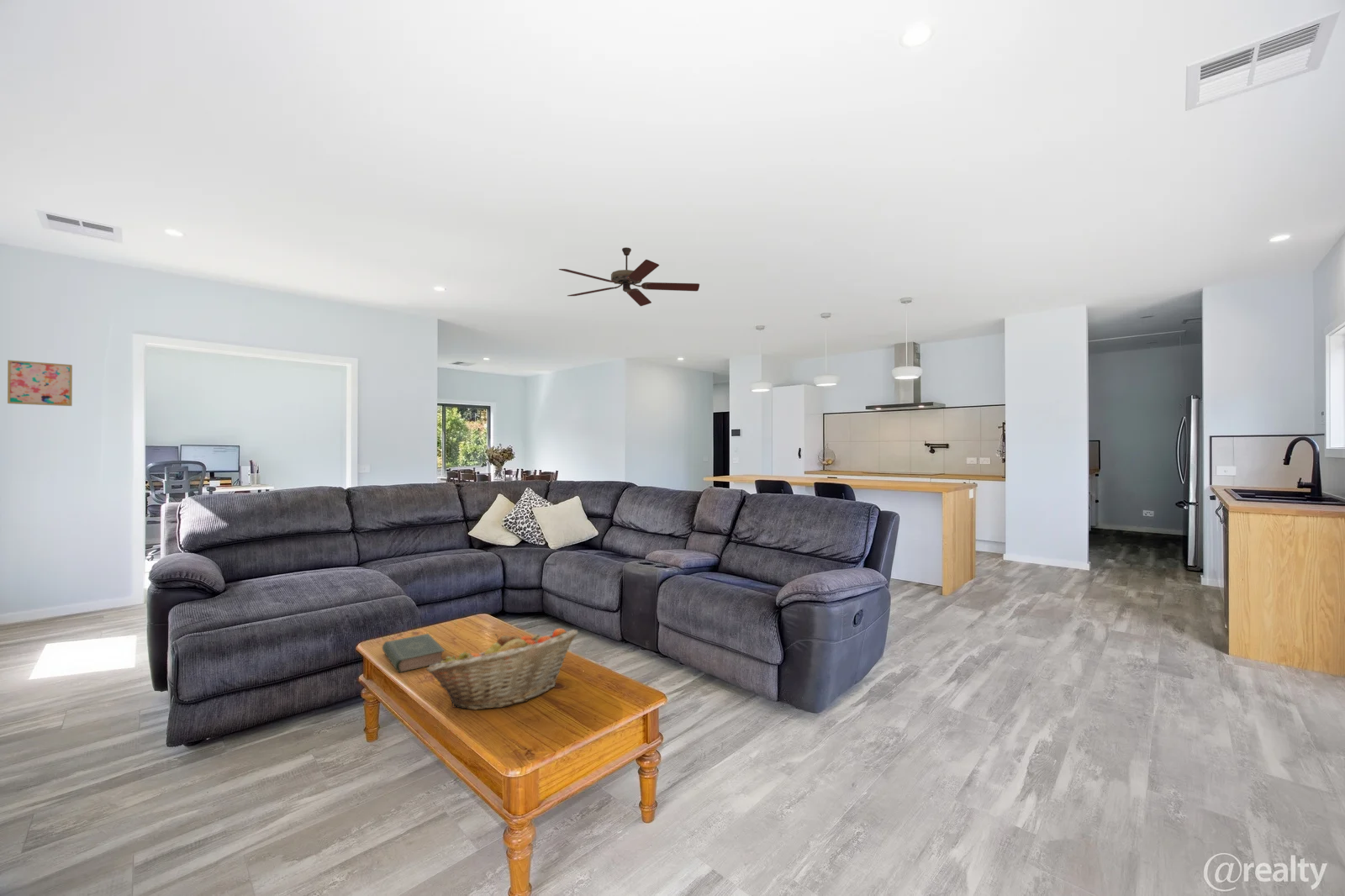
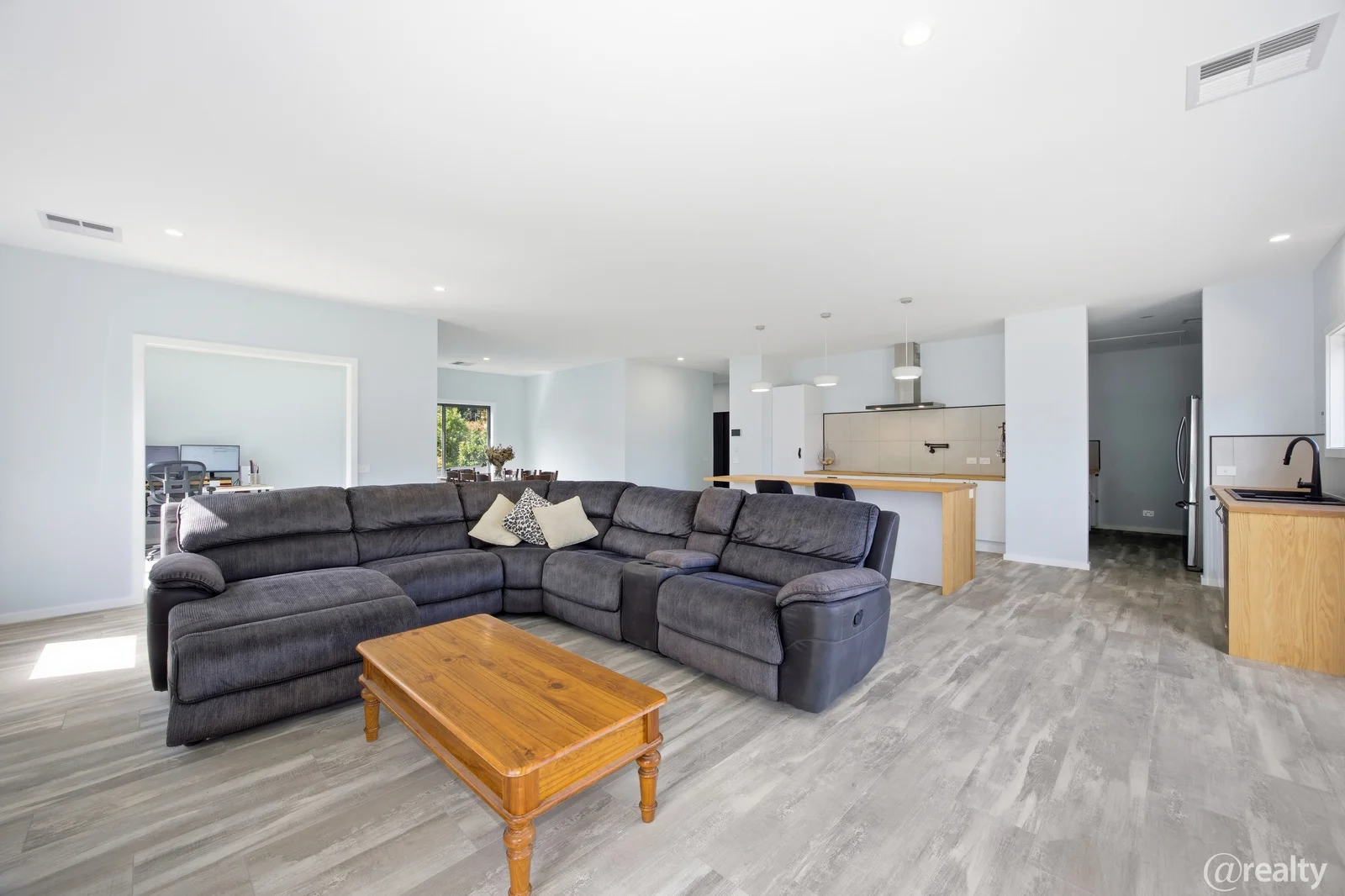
- book [382,633,446,673]
- wall art [7,359,73,407]
- ceiling fan [558,246,700,307]
- fruit basket [425,628,578,711]
